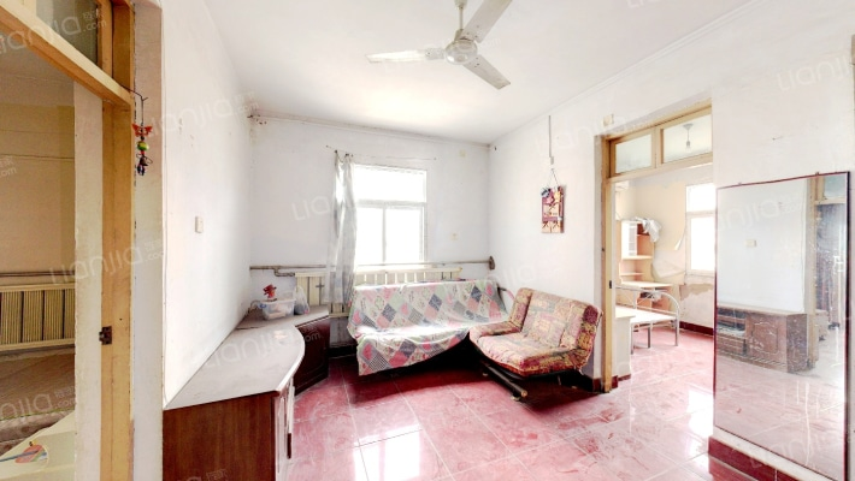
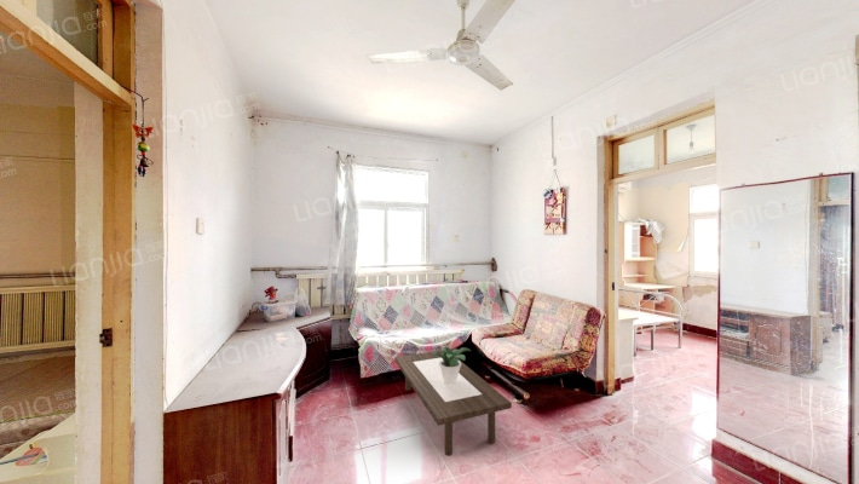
+ potted plant [431,346,472,384]
+ coffee table [393,350,513,457]
